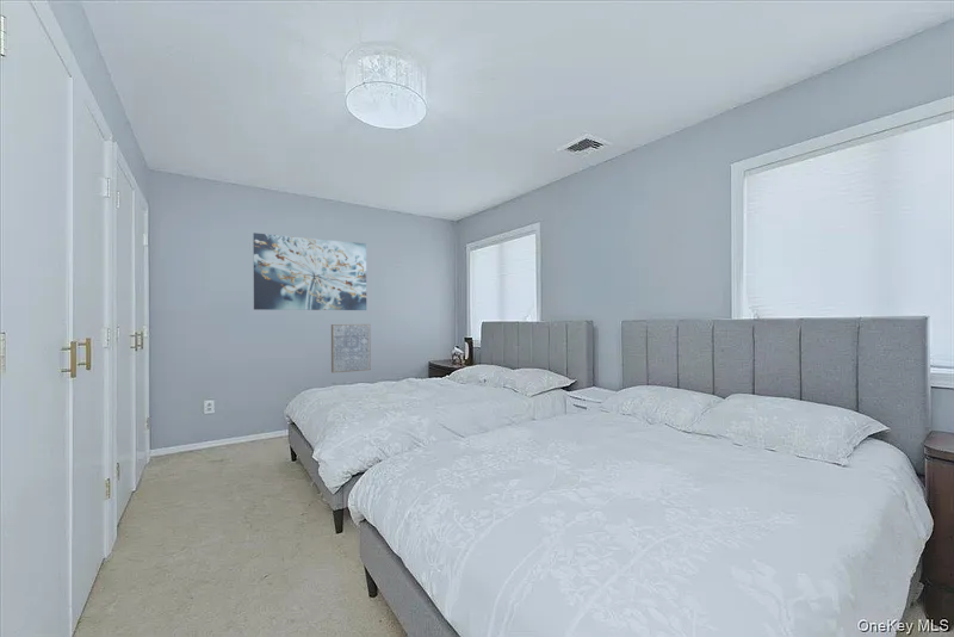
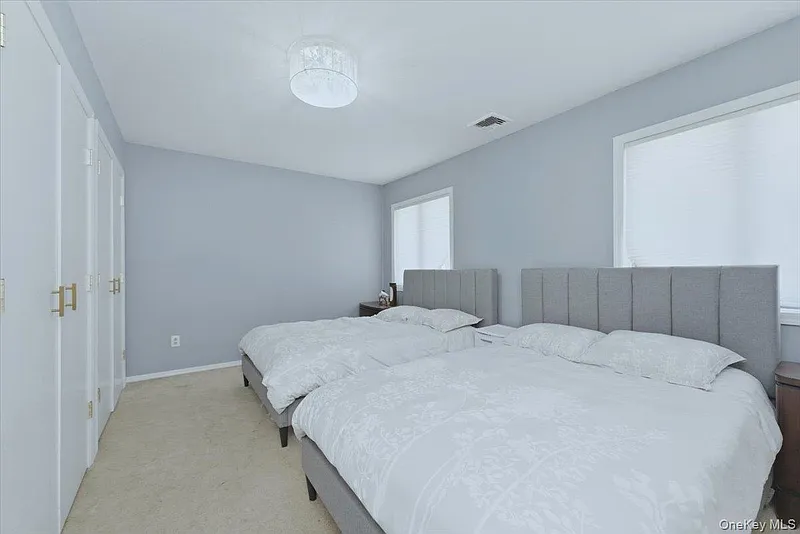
- wall art [253,231,367,311]
- wall art [330,323,372,373]
